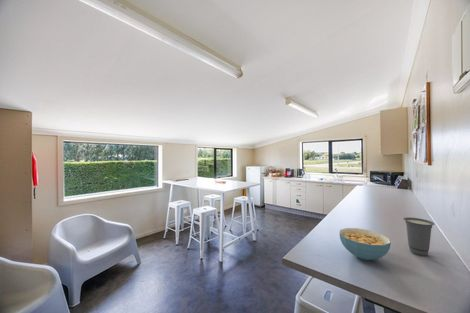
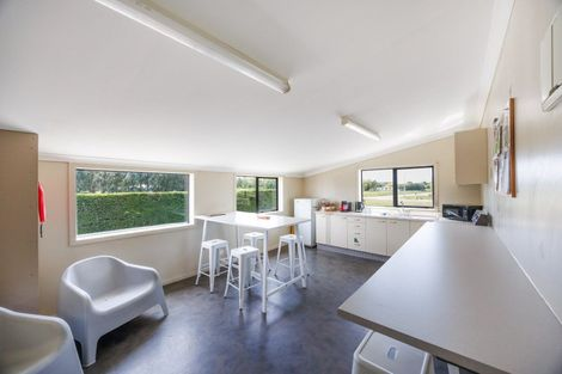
- cup [402,216,436,257]
- cereal bowl [338,227,392,261]
